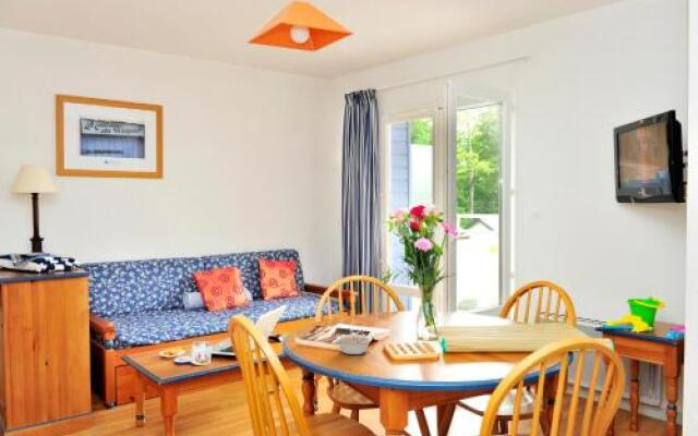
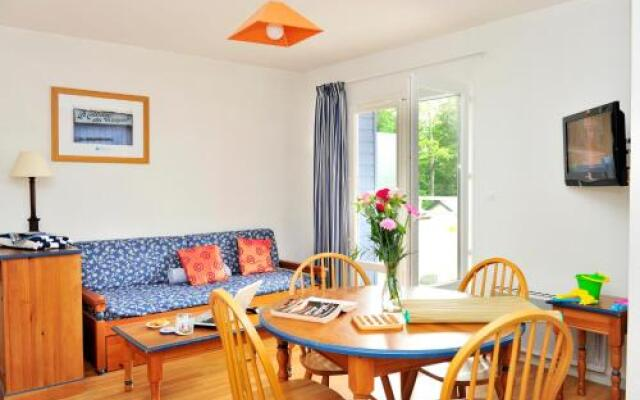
- legume [335,334,373,355]
